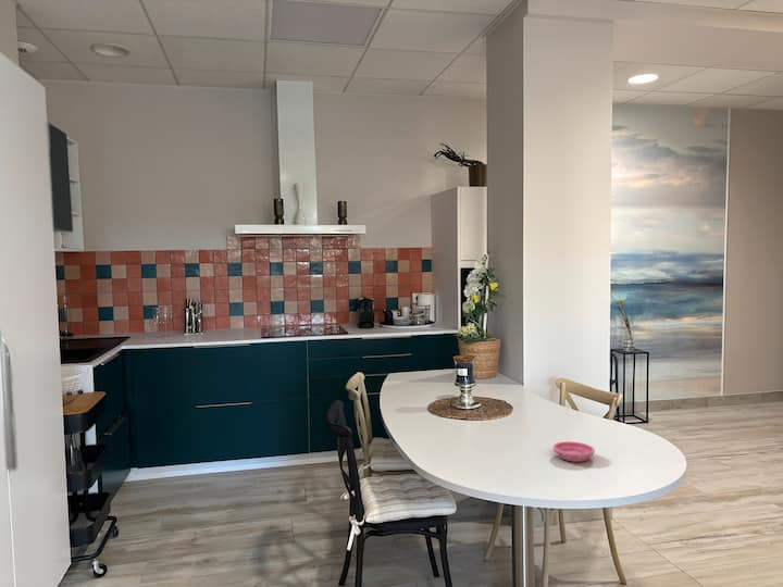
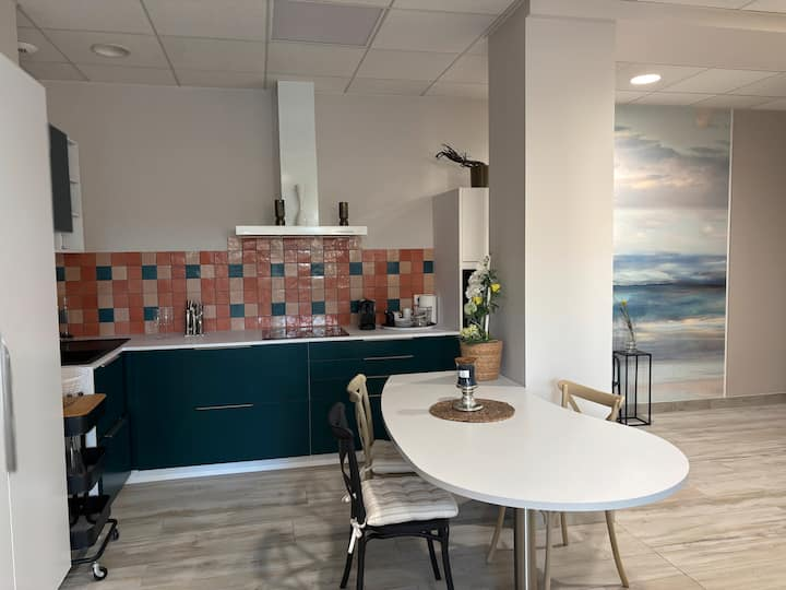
- saucer [552,440,596,463]
